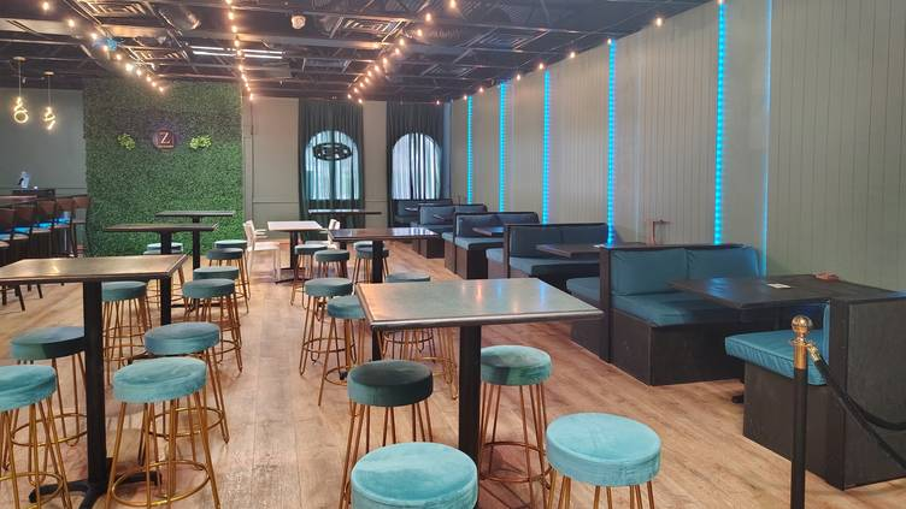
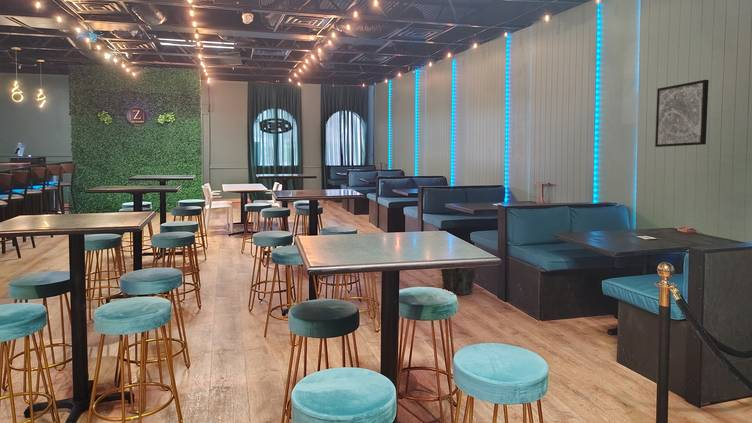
+ wall art [654,79,710,148]
+ waste bin [440,267,477,296]
